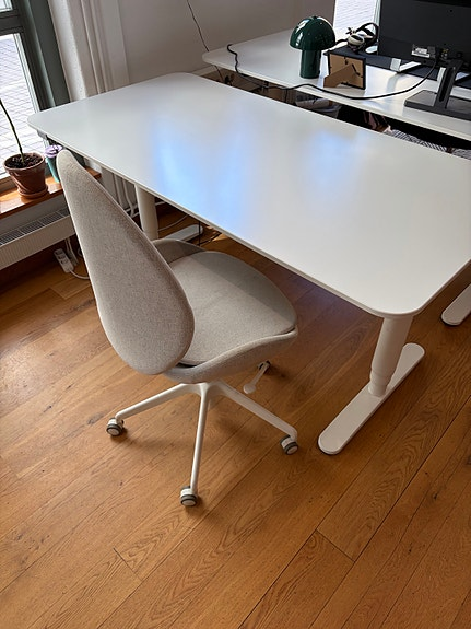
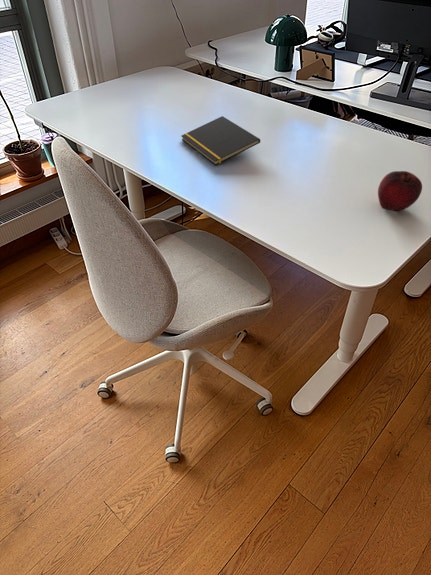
+ fruit [377,170,423,212]
+ notepad [180,115,261,166]
